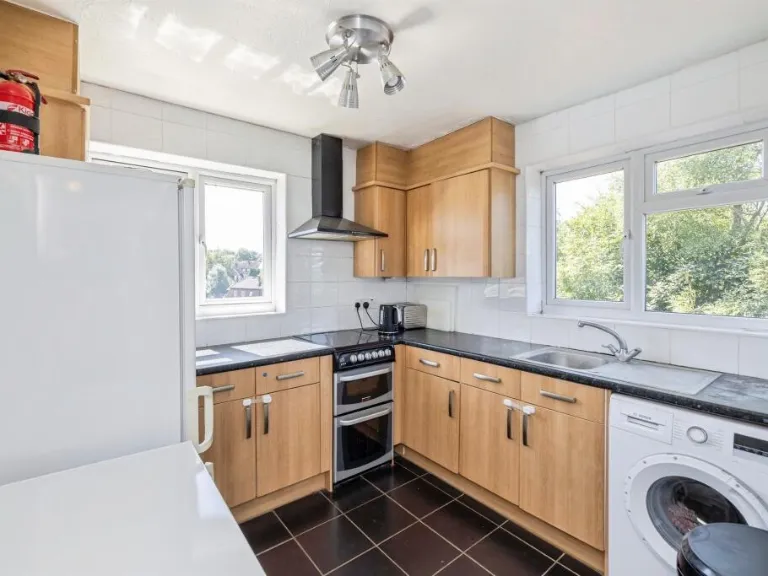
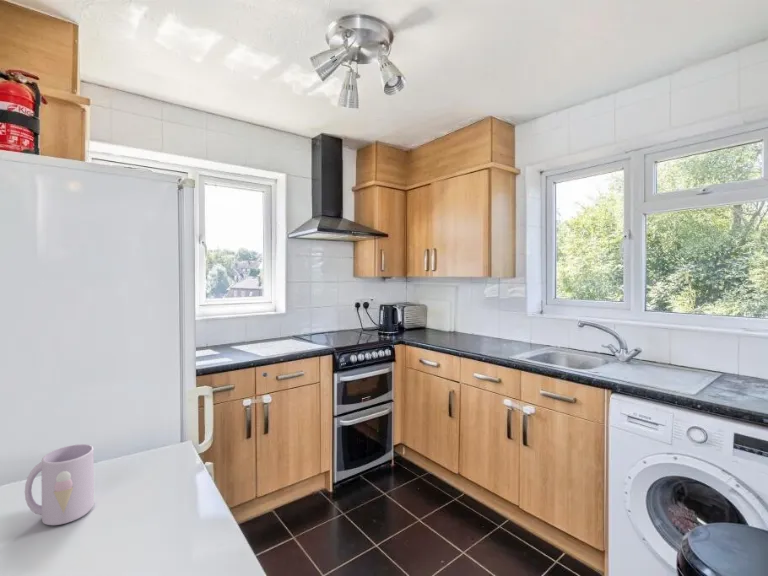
+ mug [24,443,95,526]
